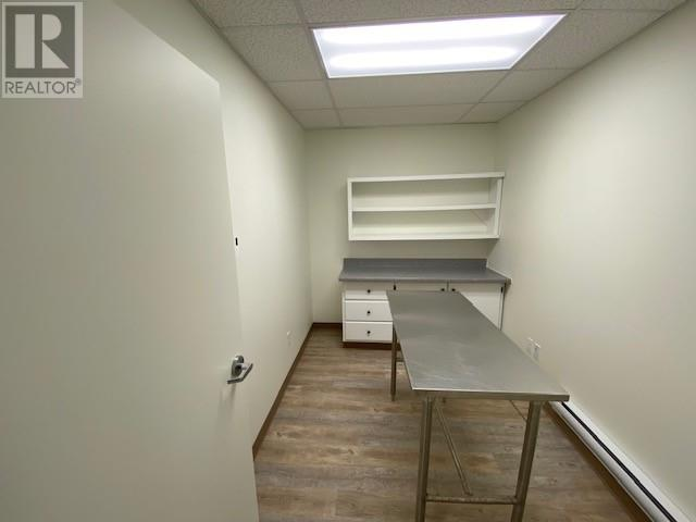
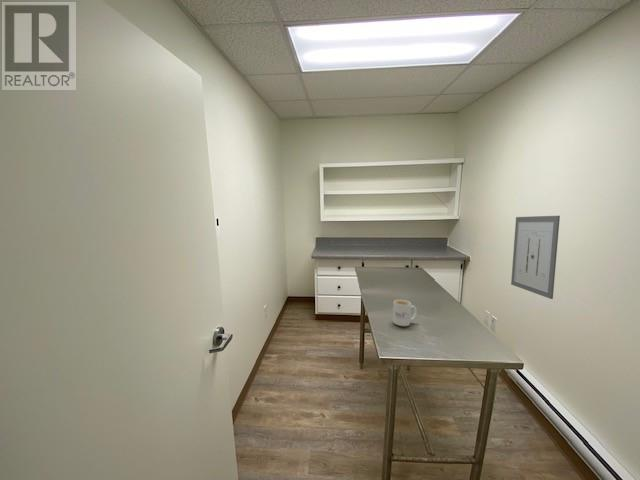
+ mug [392,299,417,327]
+ wall art [510,215,561,300]
